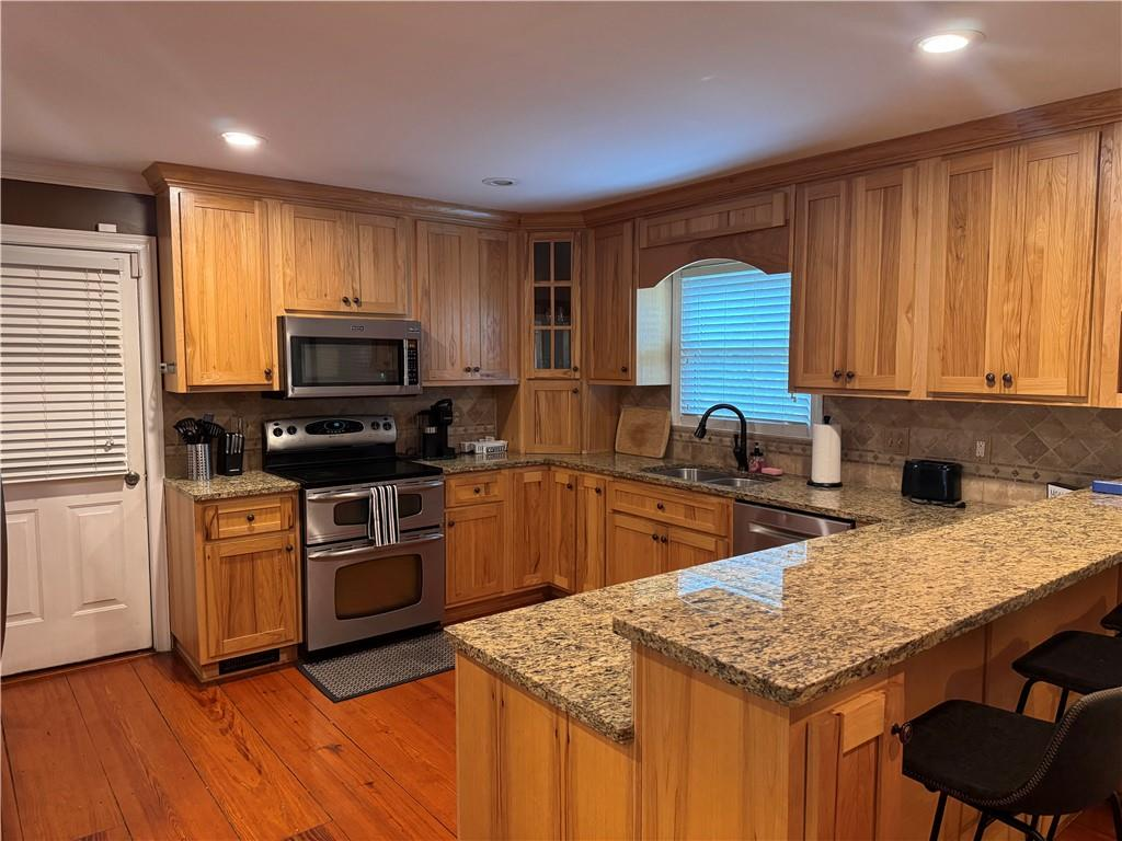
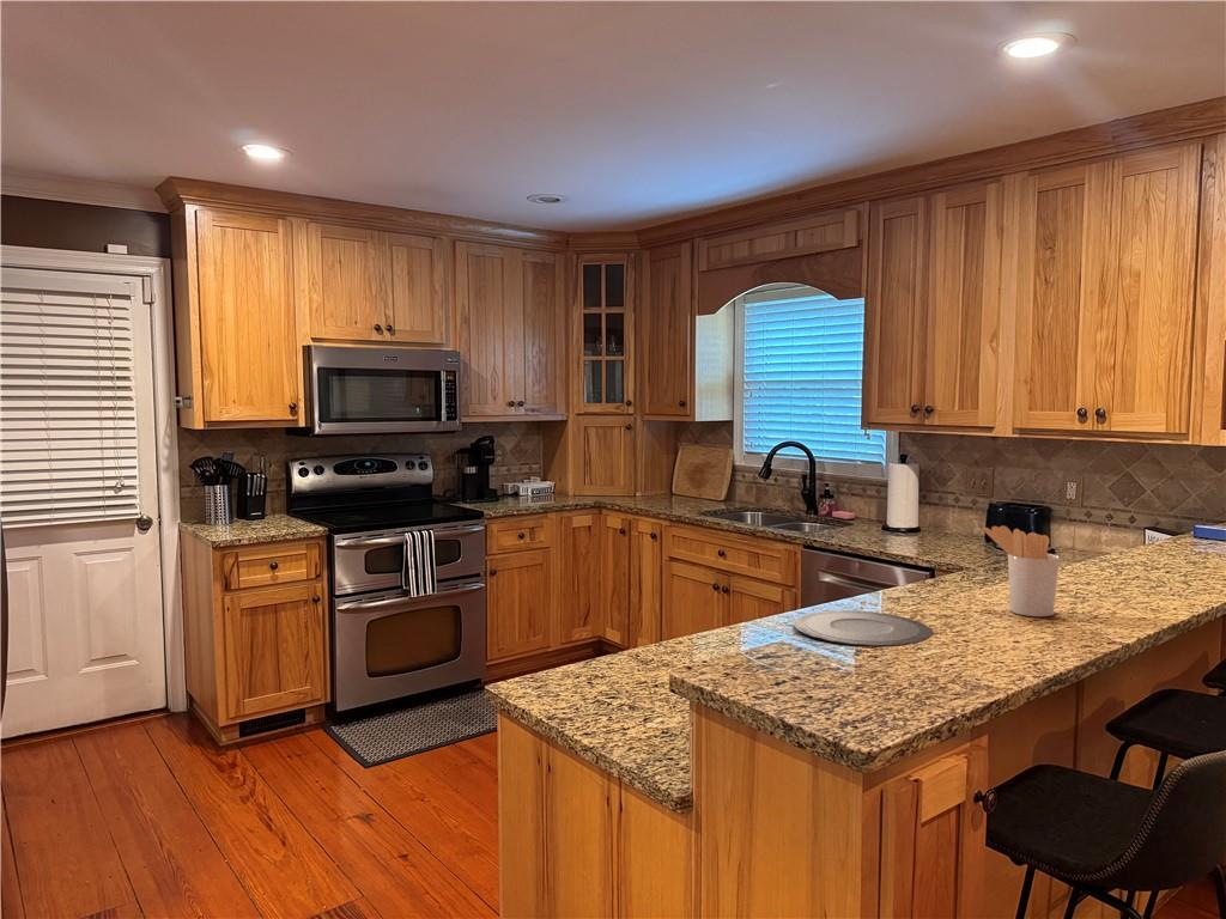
+ plate [791,609,934,649]
+ utensil holder [983,524,1061,617]
